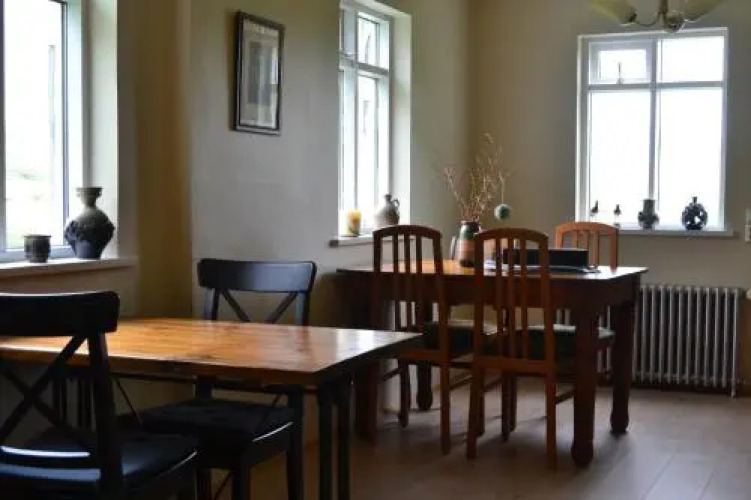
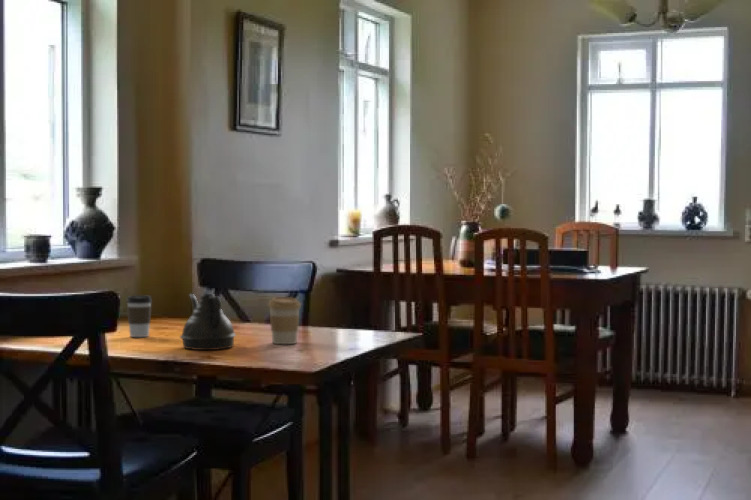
+ coffee cup [267,296,302,345]
+ coffee cup [125,294,153,338]
+ teapot [179,293,237,351]
